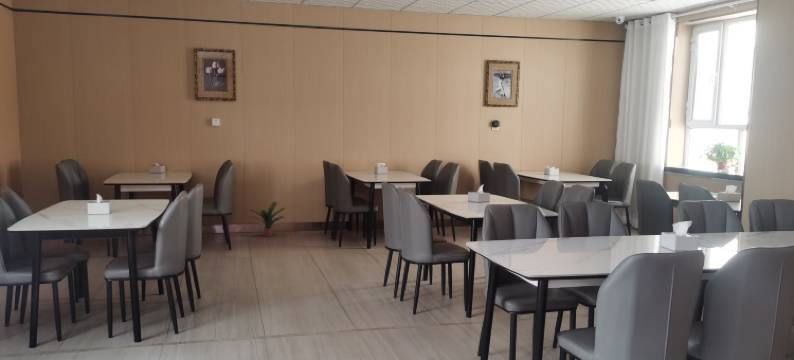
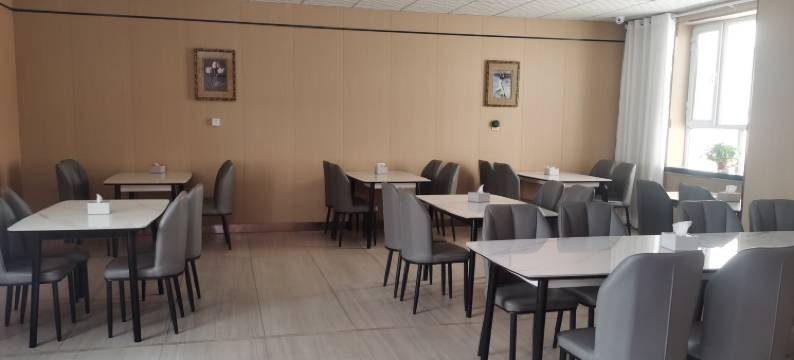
- potted plant [249,201,286,238]
